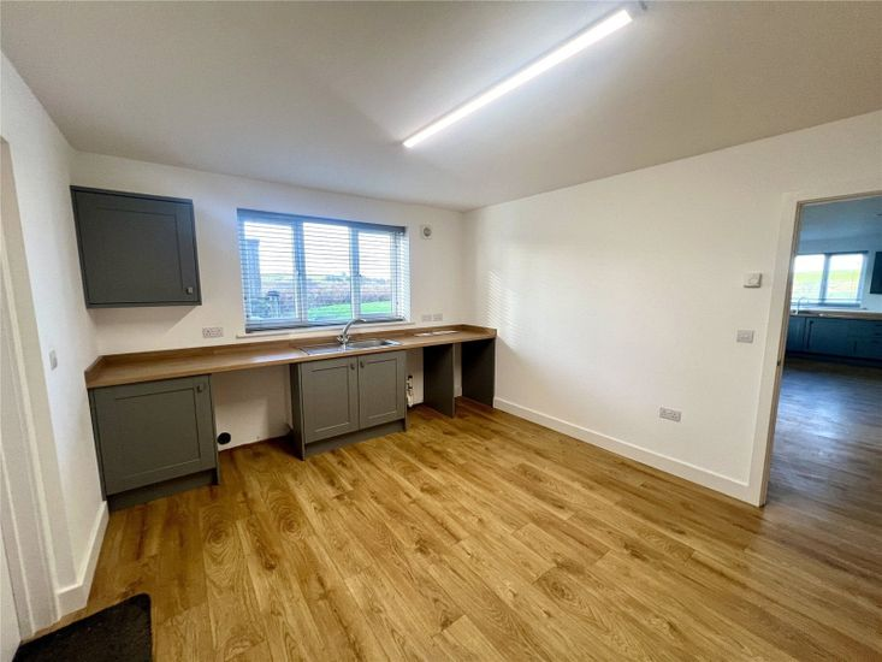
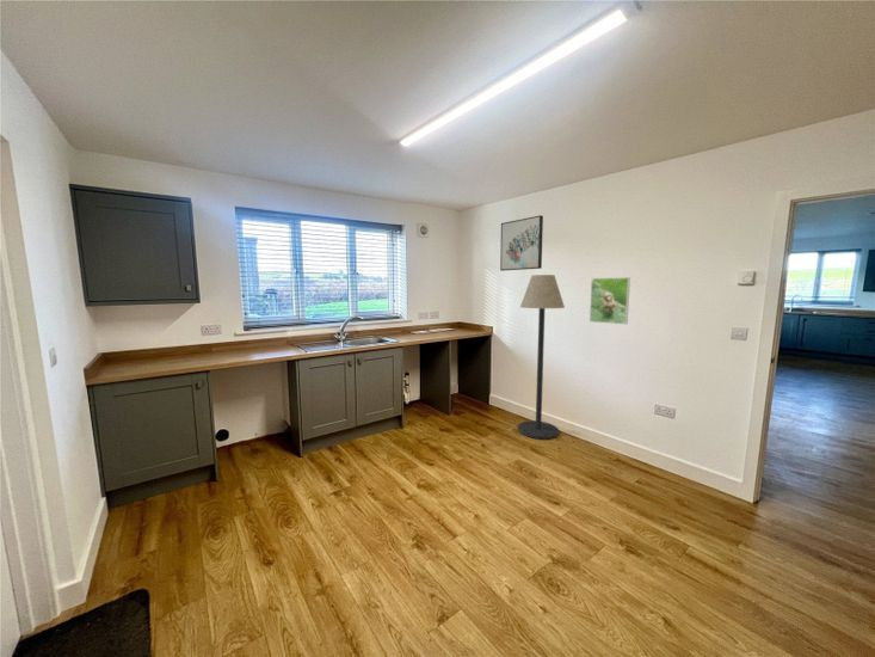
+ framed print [589,276,631,326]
+ floor lamp [517,274,566,441]
+ wall art [499,214,544,272]
